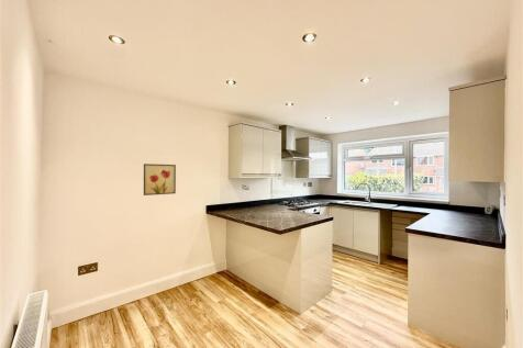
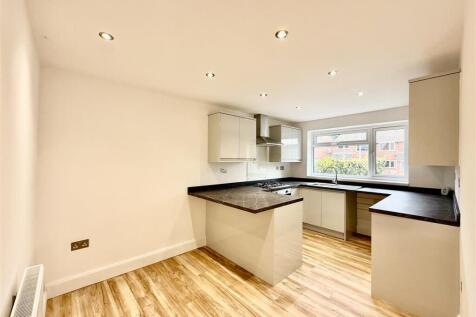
- wall art [143,162,177,197]
